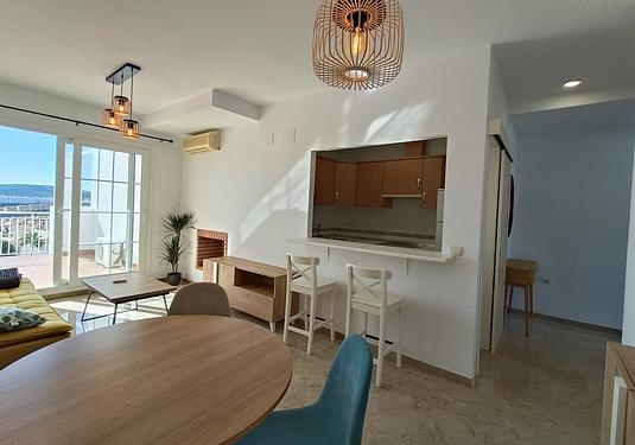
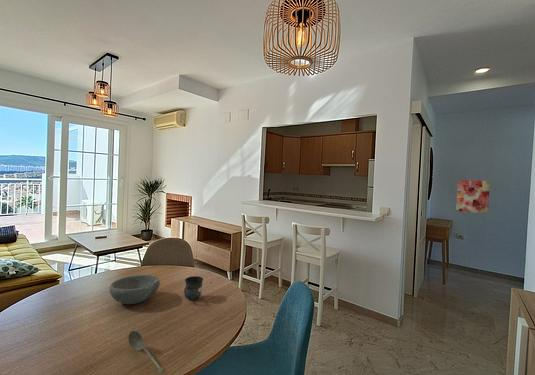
+ soupspoon [127,330,164,374]
+ wall art [455,179,491,215]
+ mug [183,275,204,301]
+ bowl [108,274,161,305]
